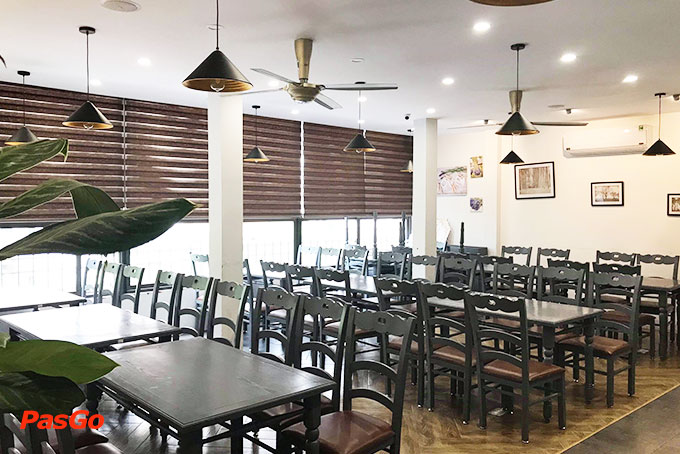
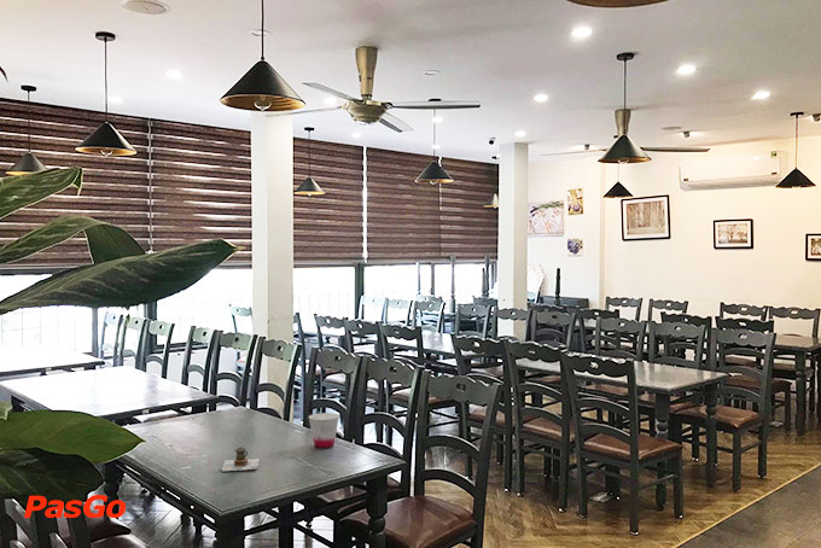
+ teapot [221,445,261,472]
+ cup [308,412,340,449]
